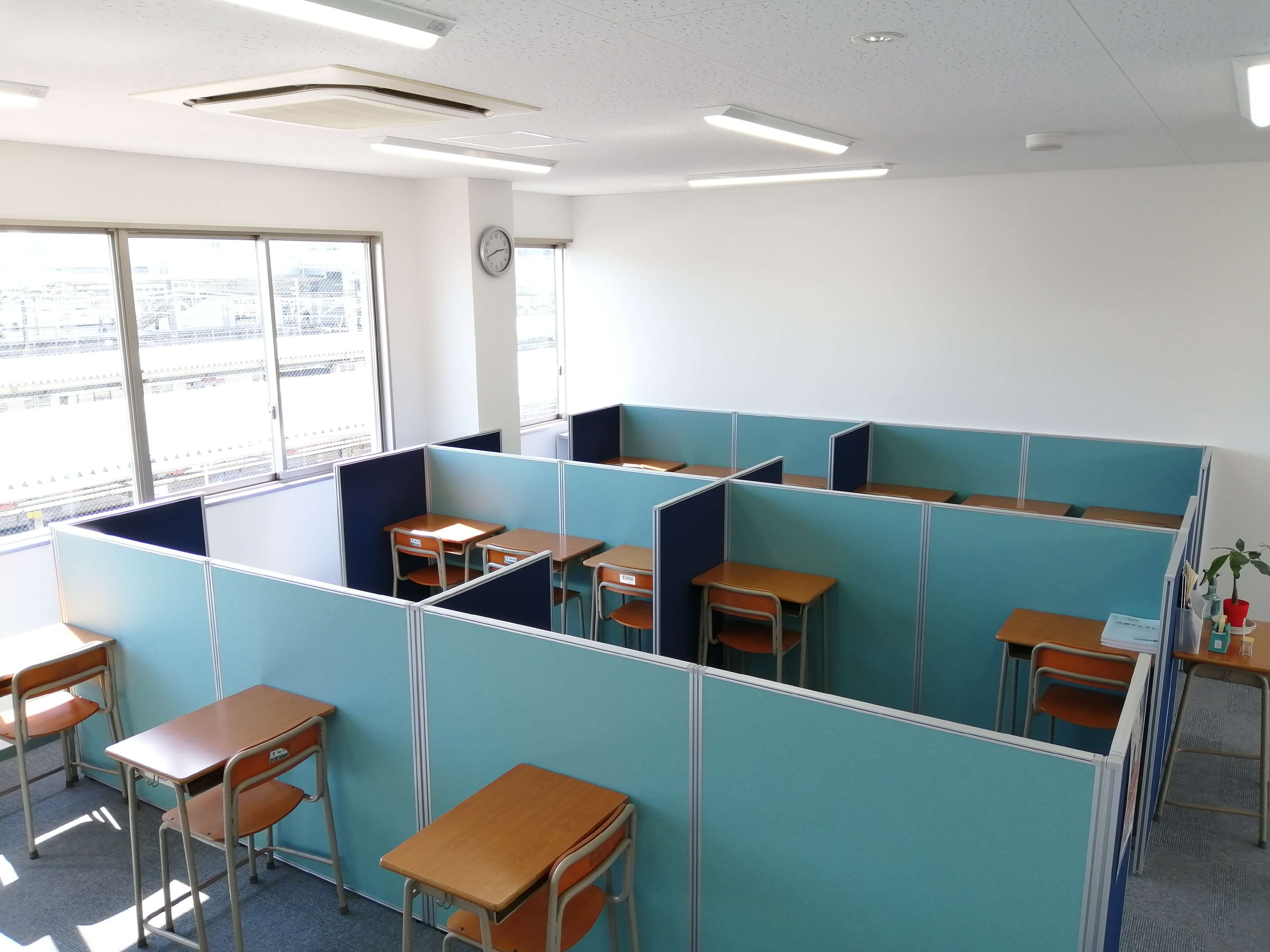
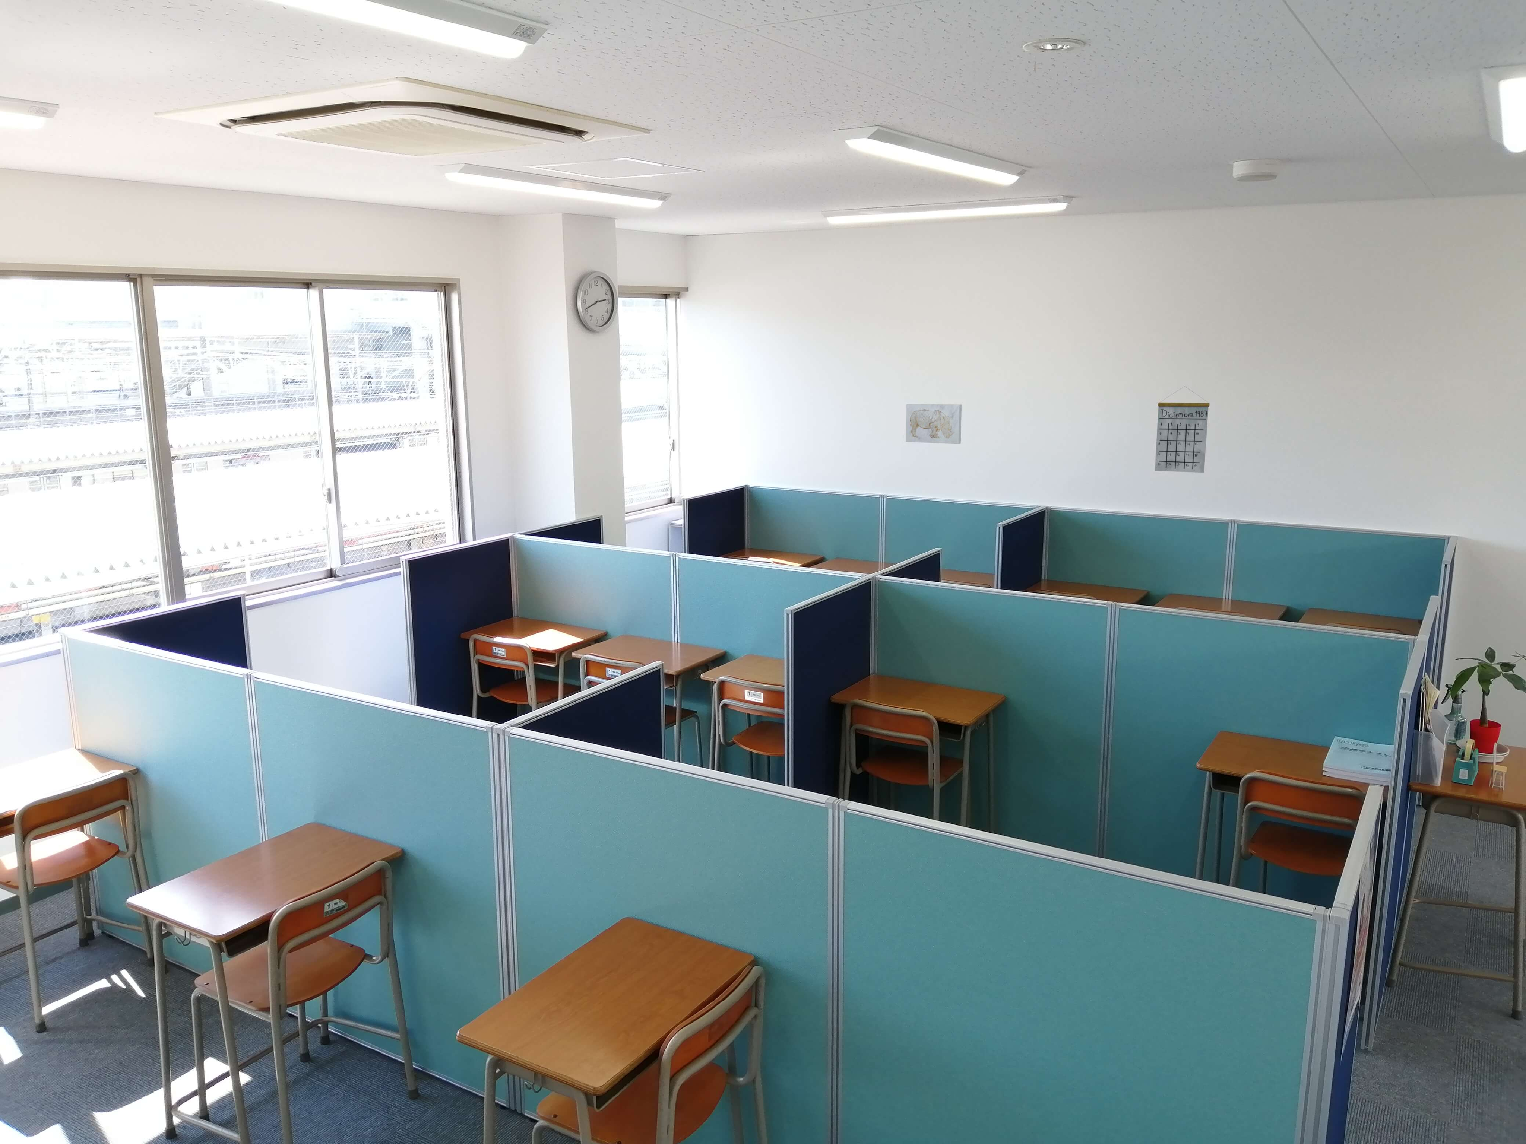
+ calendar [1155,386,1210,473]
+ wall art [905,404,962,443]
